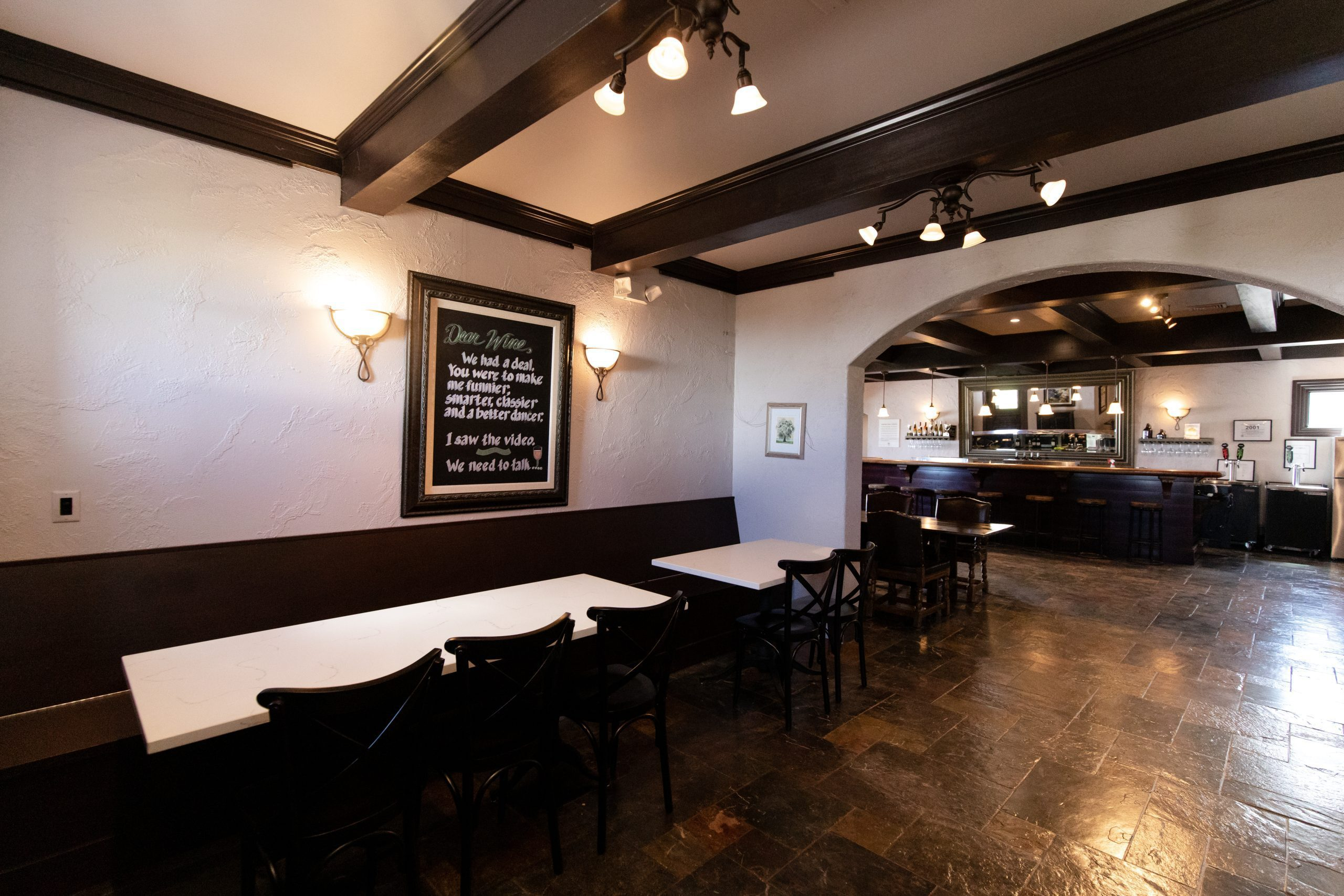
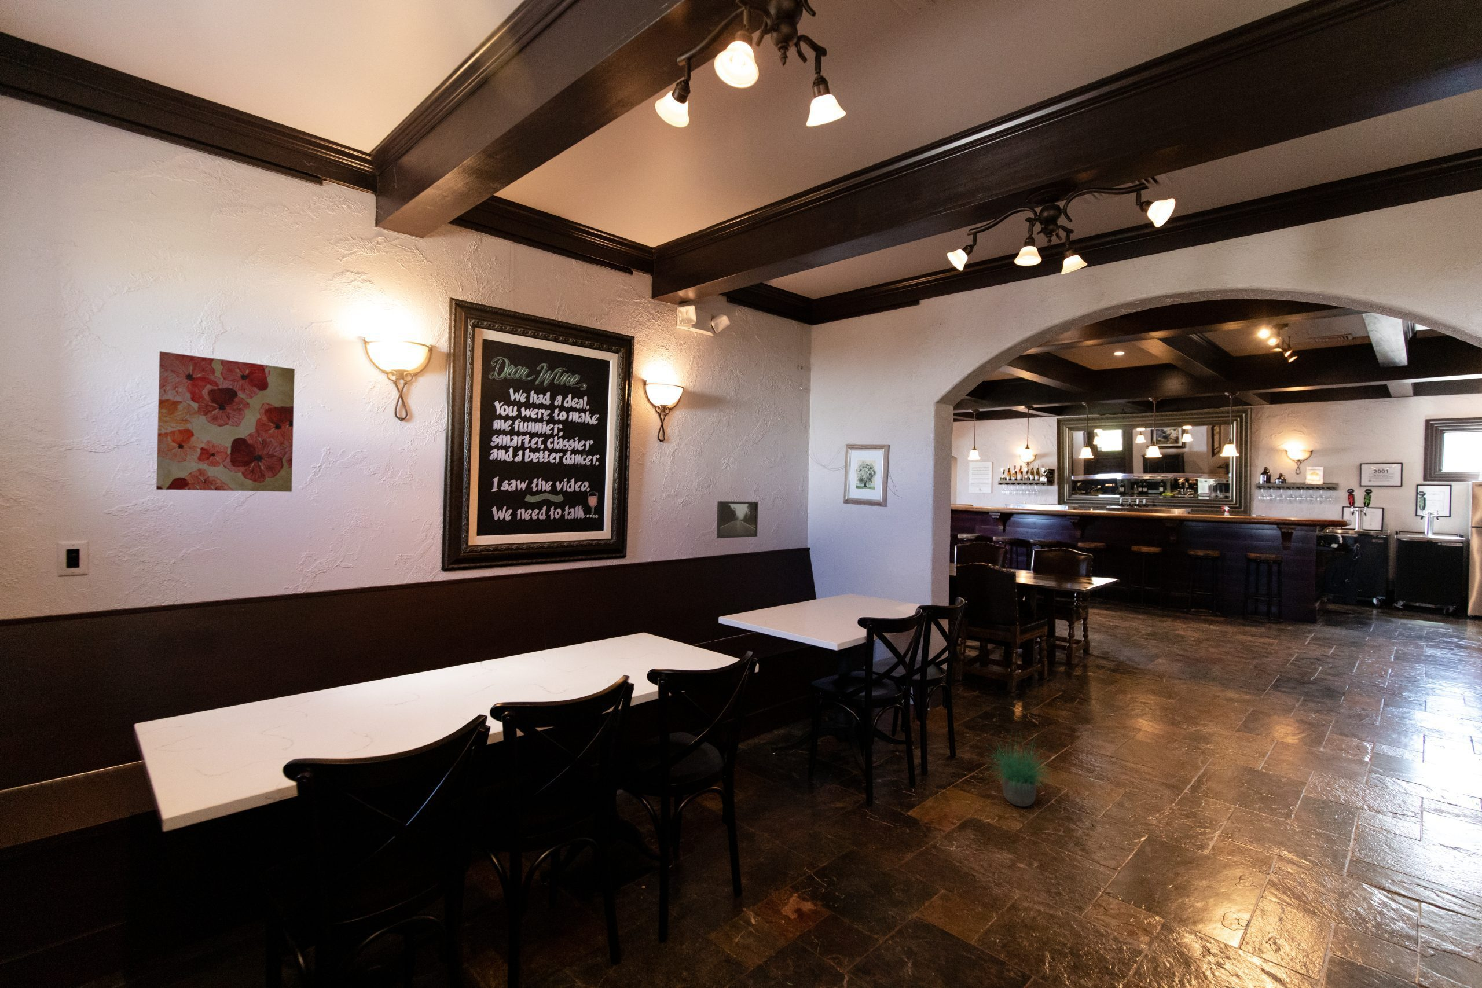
+ wall art [155,351,296,493]
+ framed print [716,501,759,539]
+ potted plant [984,729,1061,807]
